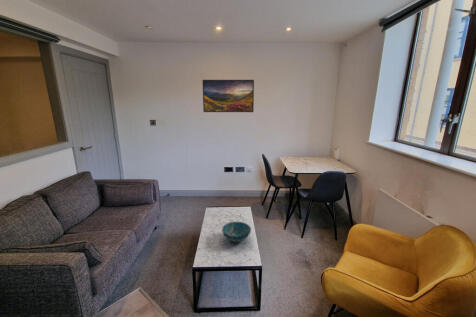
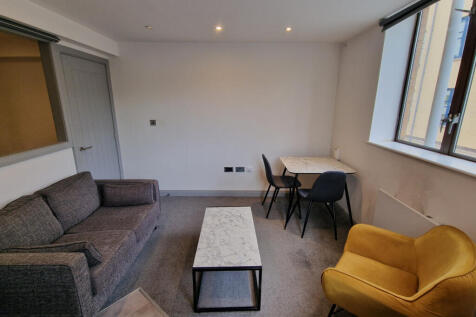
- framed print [202,79,255,113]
- decorative bowl [221,221,252,243]
